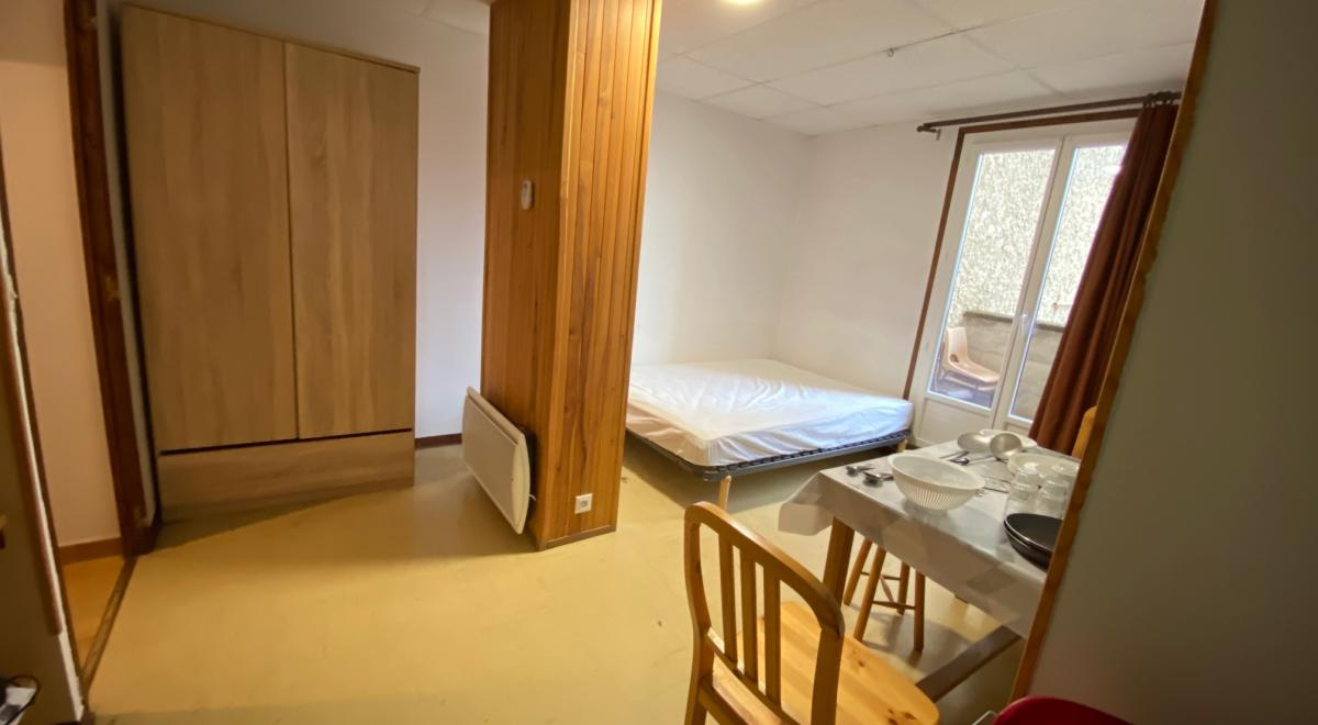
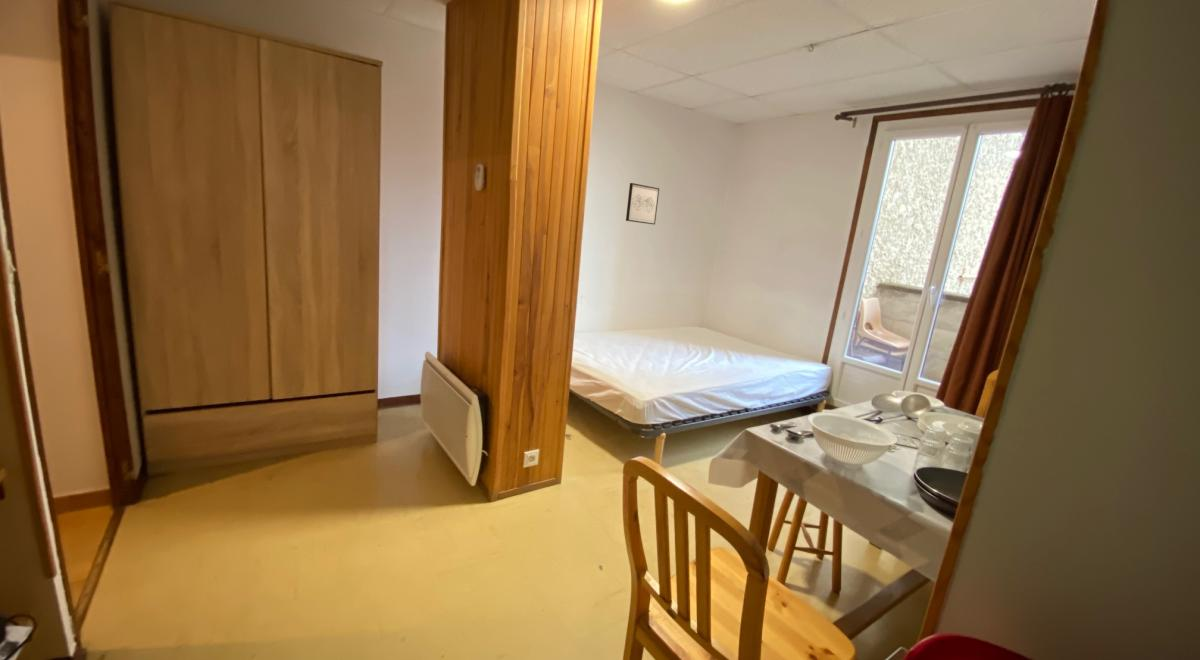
+ wall art [625,182,660,226]
